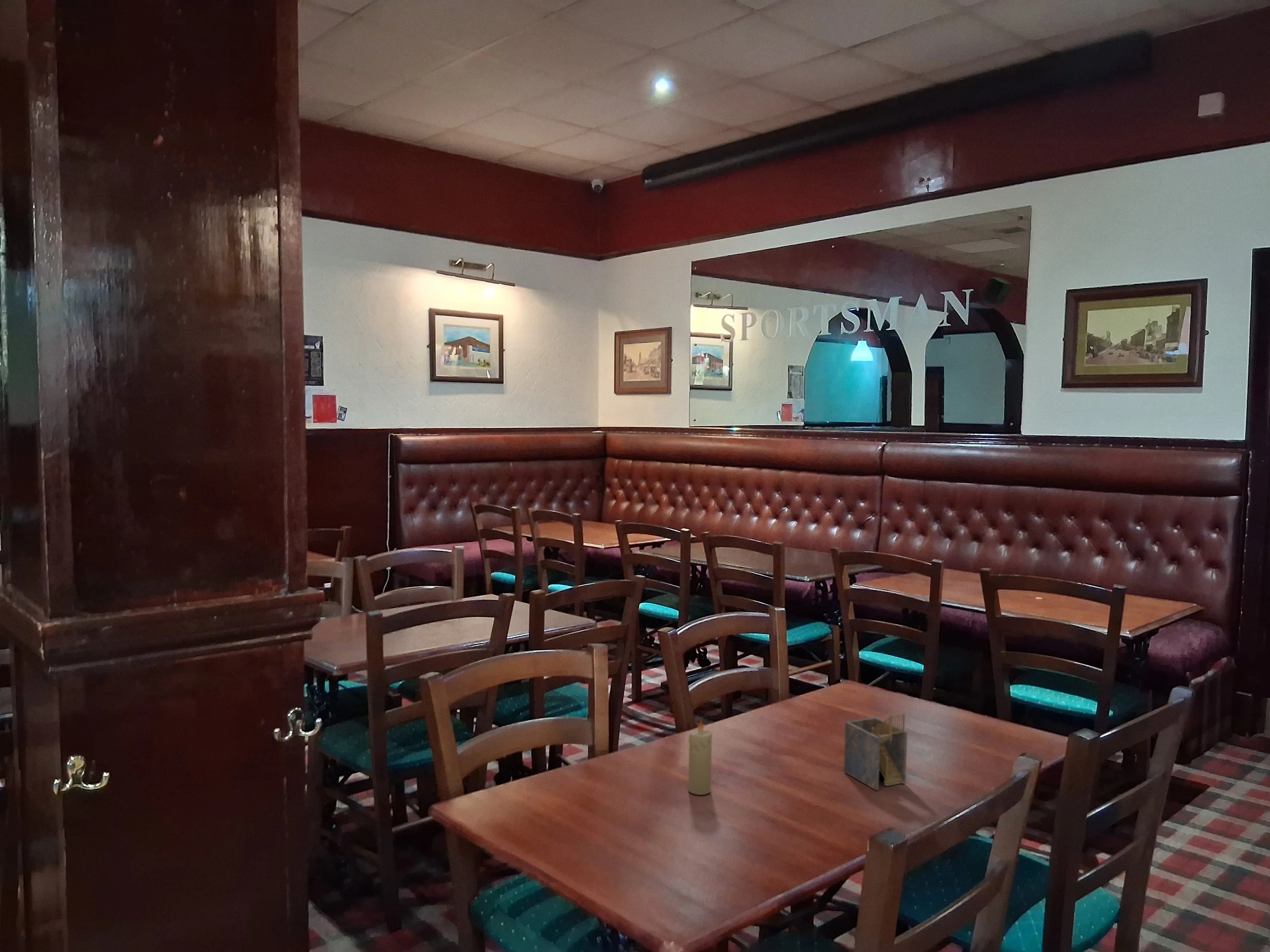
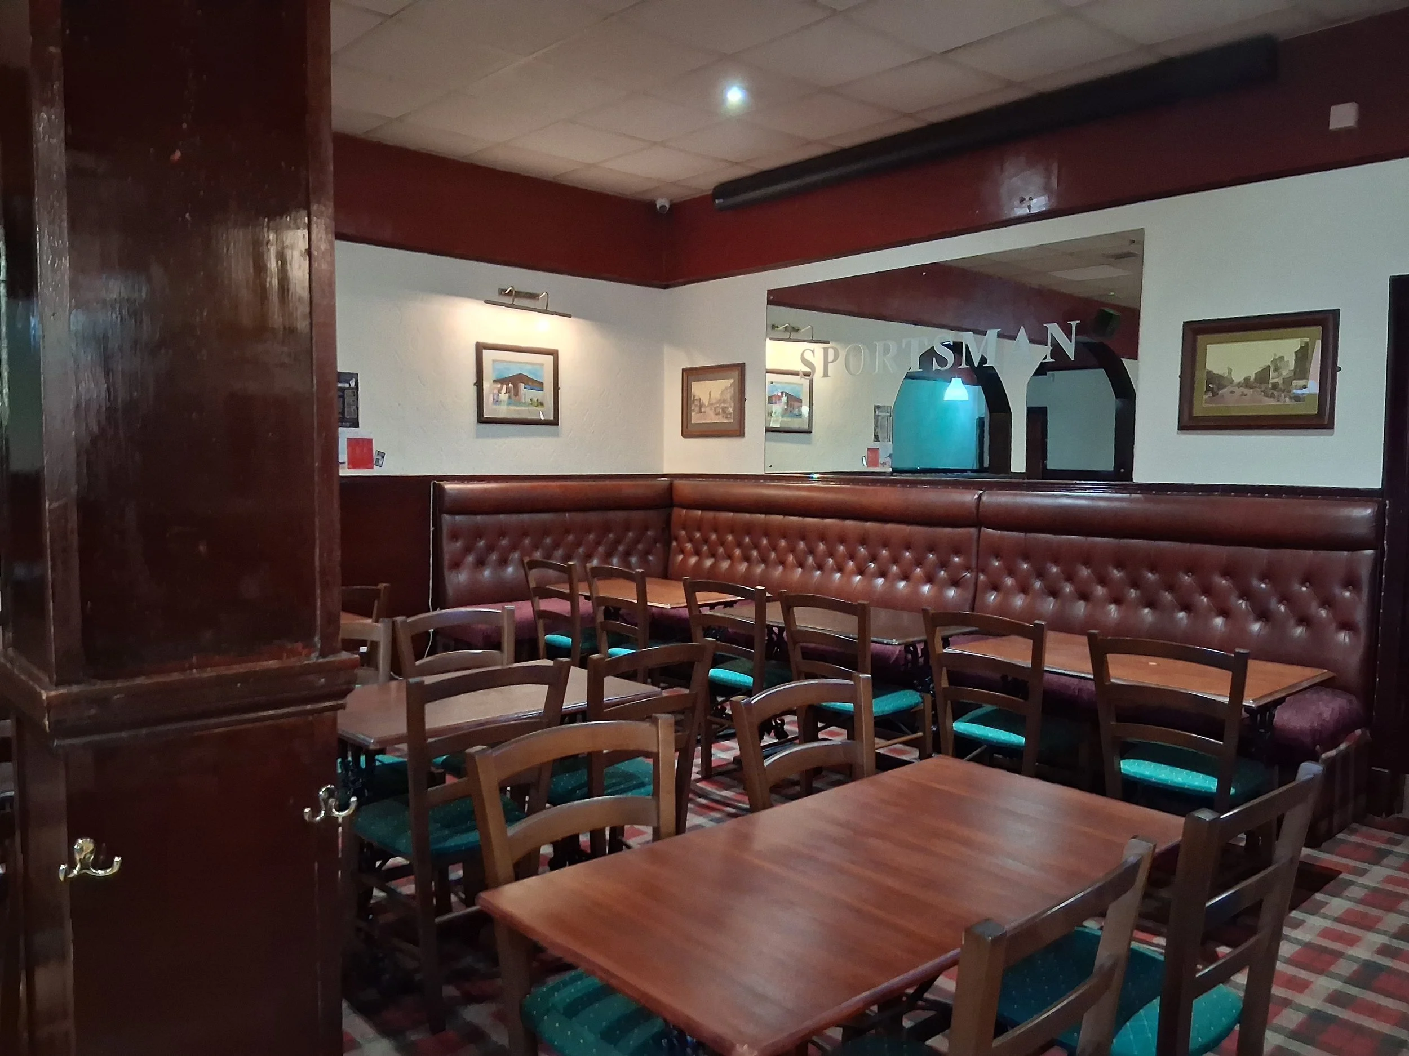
- napkin holder [843,712,908,791]
- candle [688,719,713,796]
